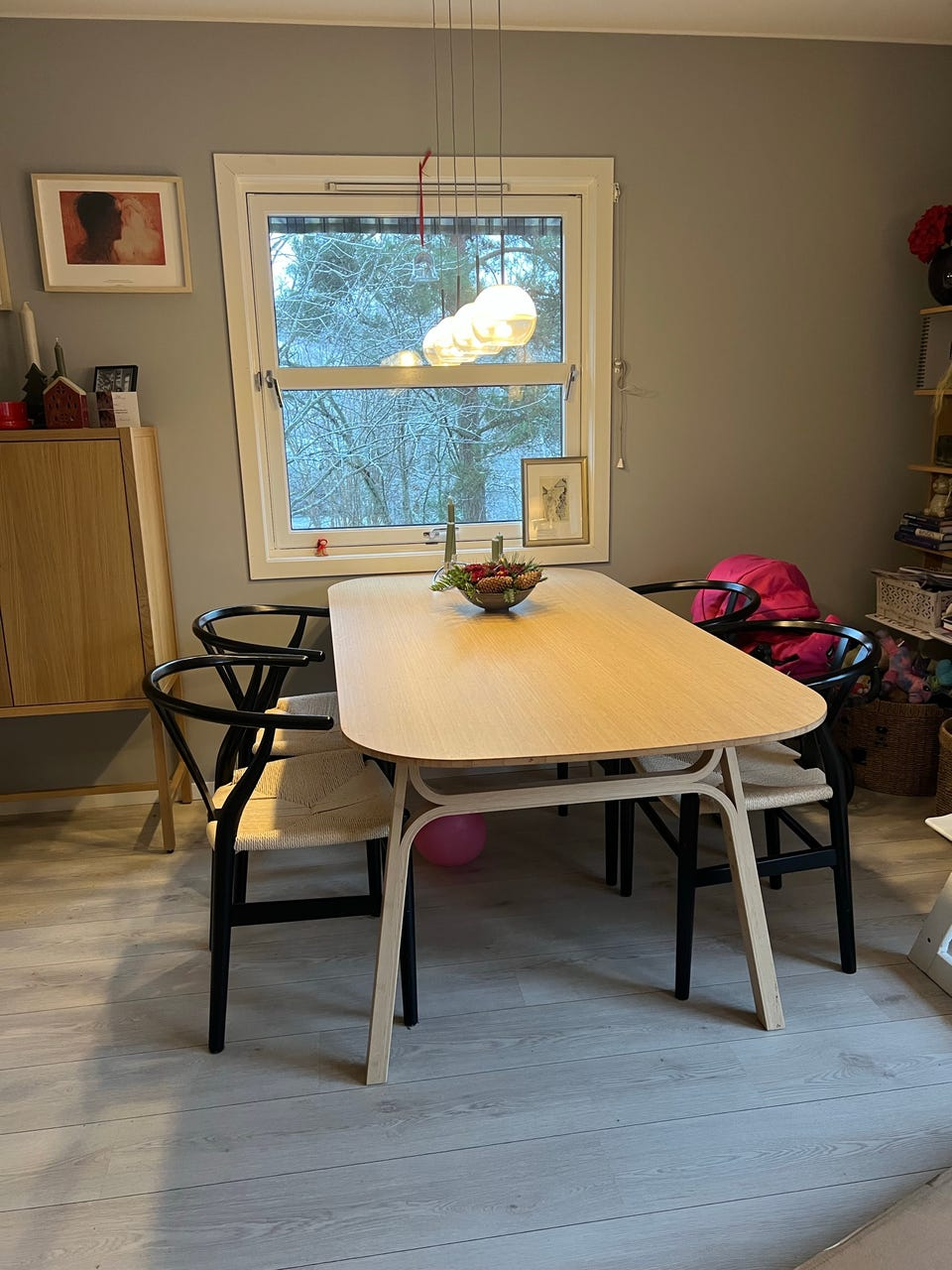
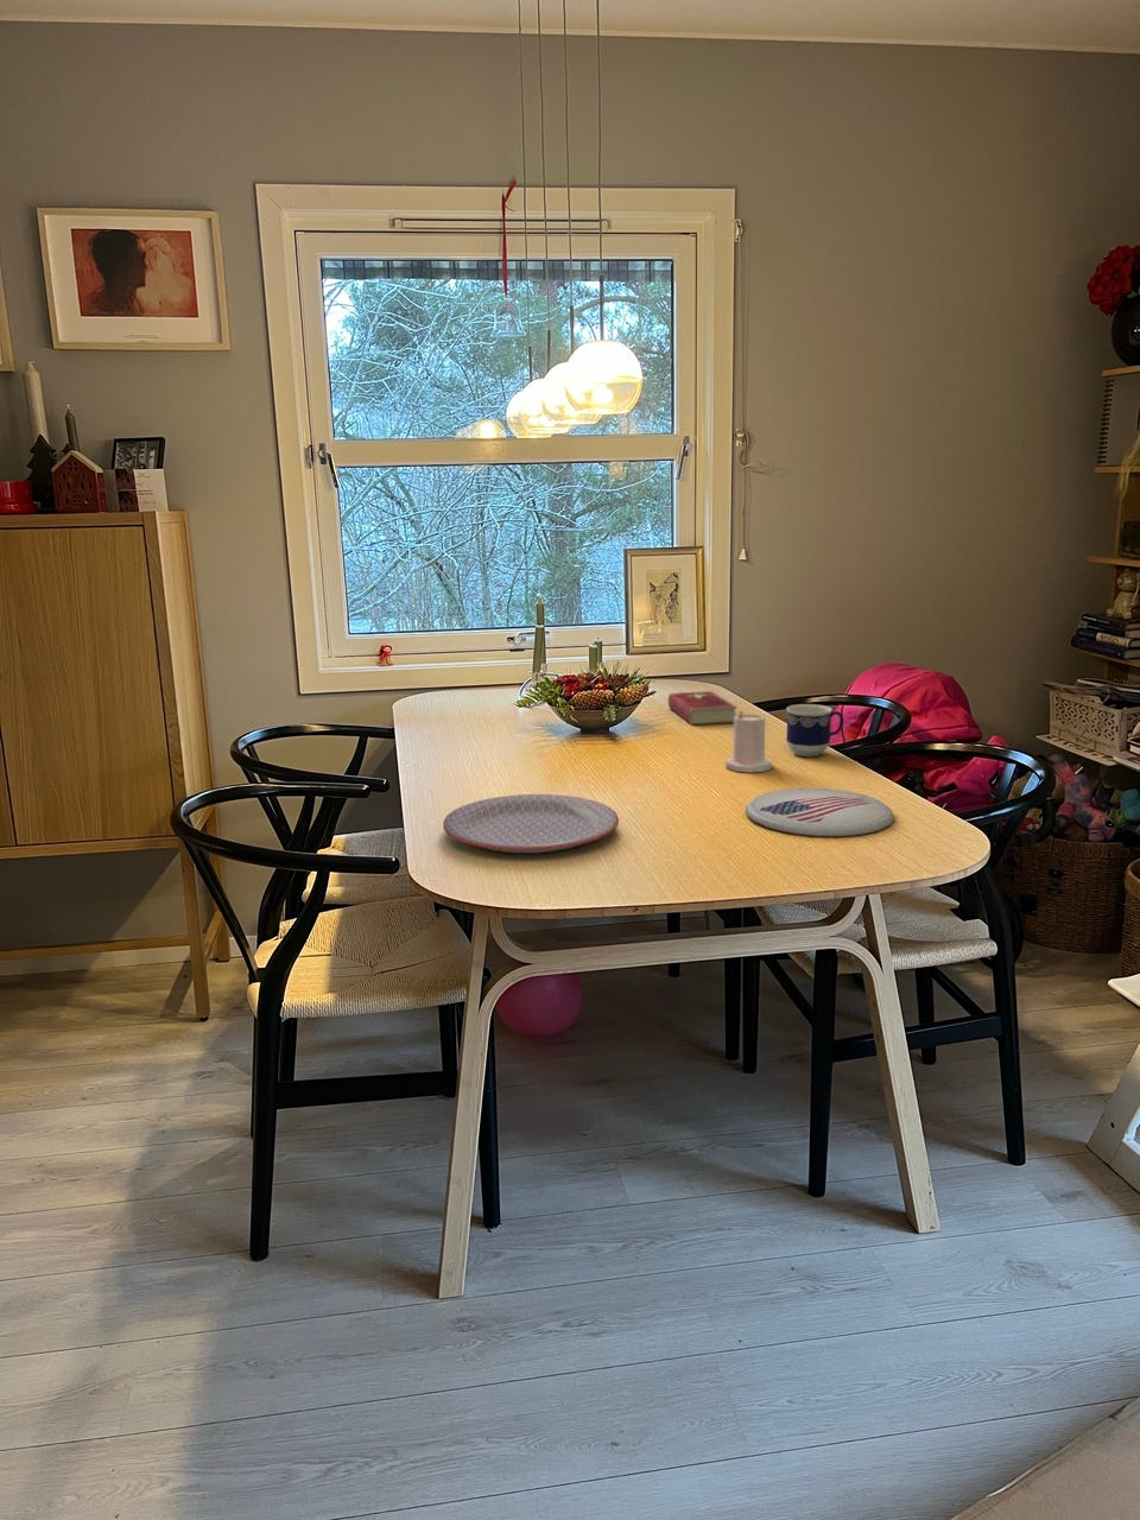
+ plate [745,788,896,838]
+ plate [442,794,620,853]
+ hardcover book [667,689,739,726]
+ candle [724,709,774,773]
+ cup [784,703,845,758]
